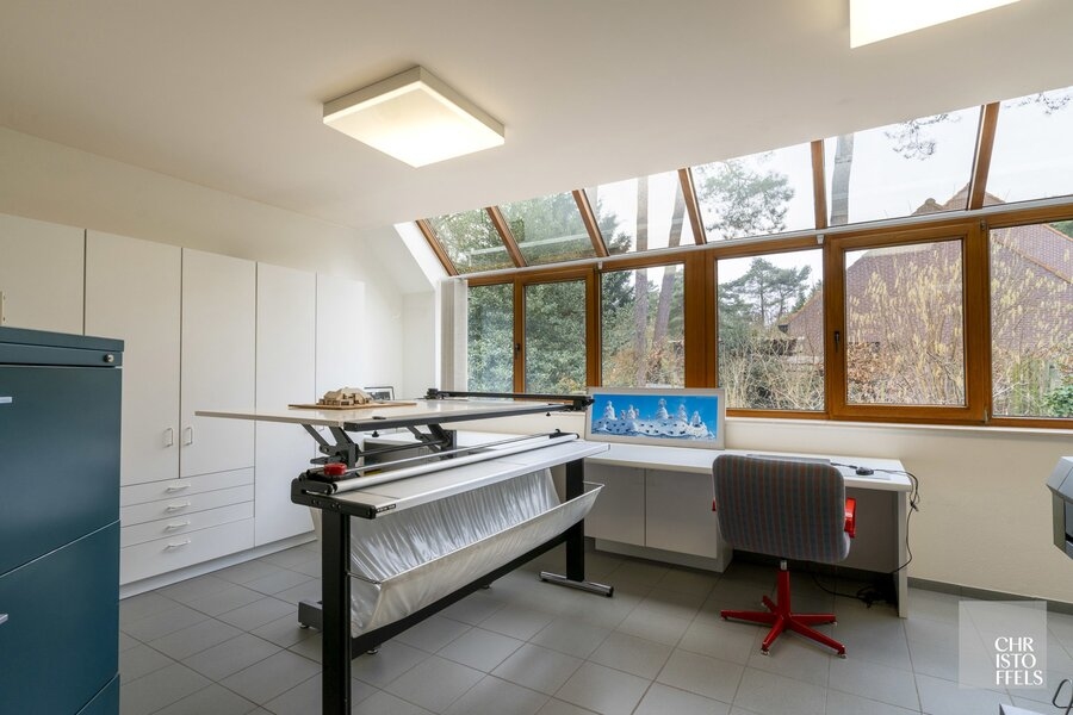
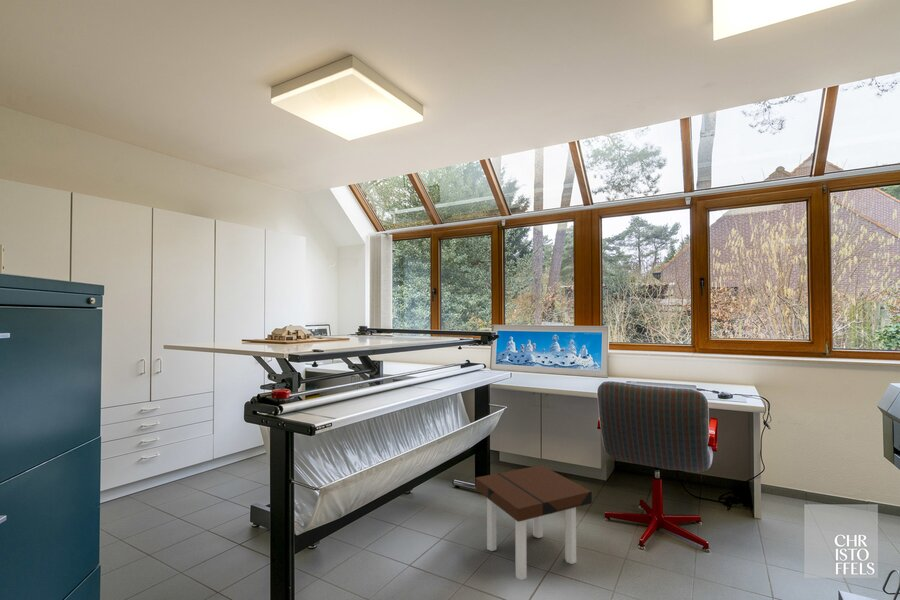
+ side table [474,464,593,581]
